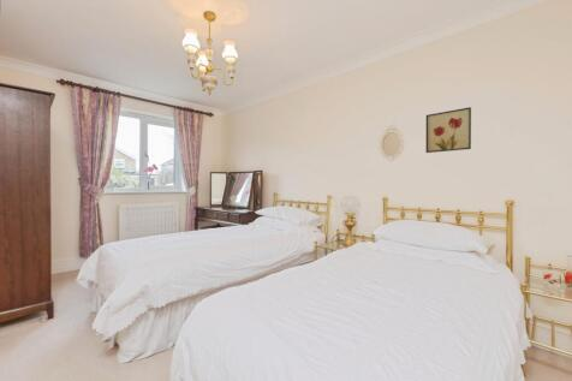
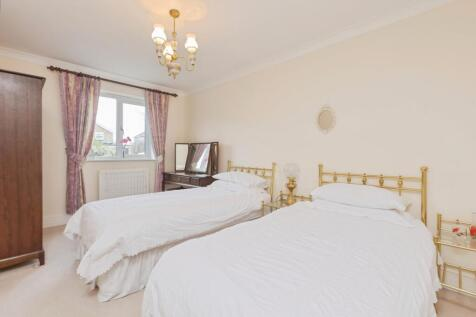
- wall art [425,106,472,154]
